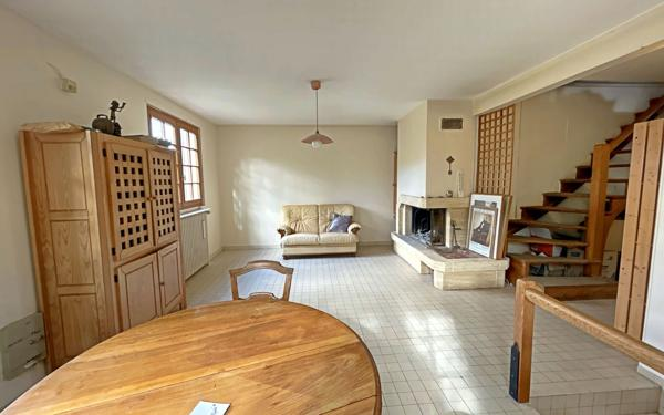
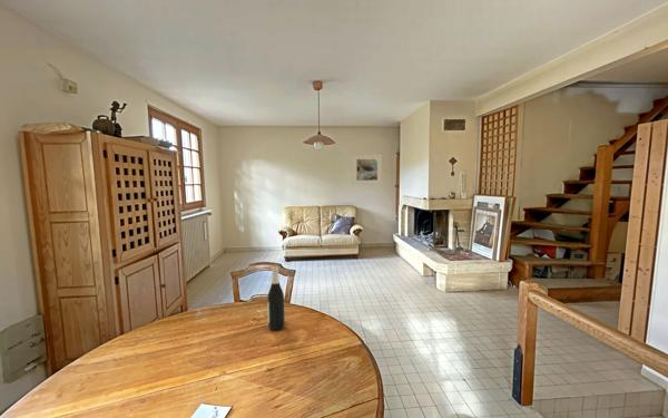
+ wine bottle [266,263,286,331]
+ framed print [351,154,383,186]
